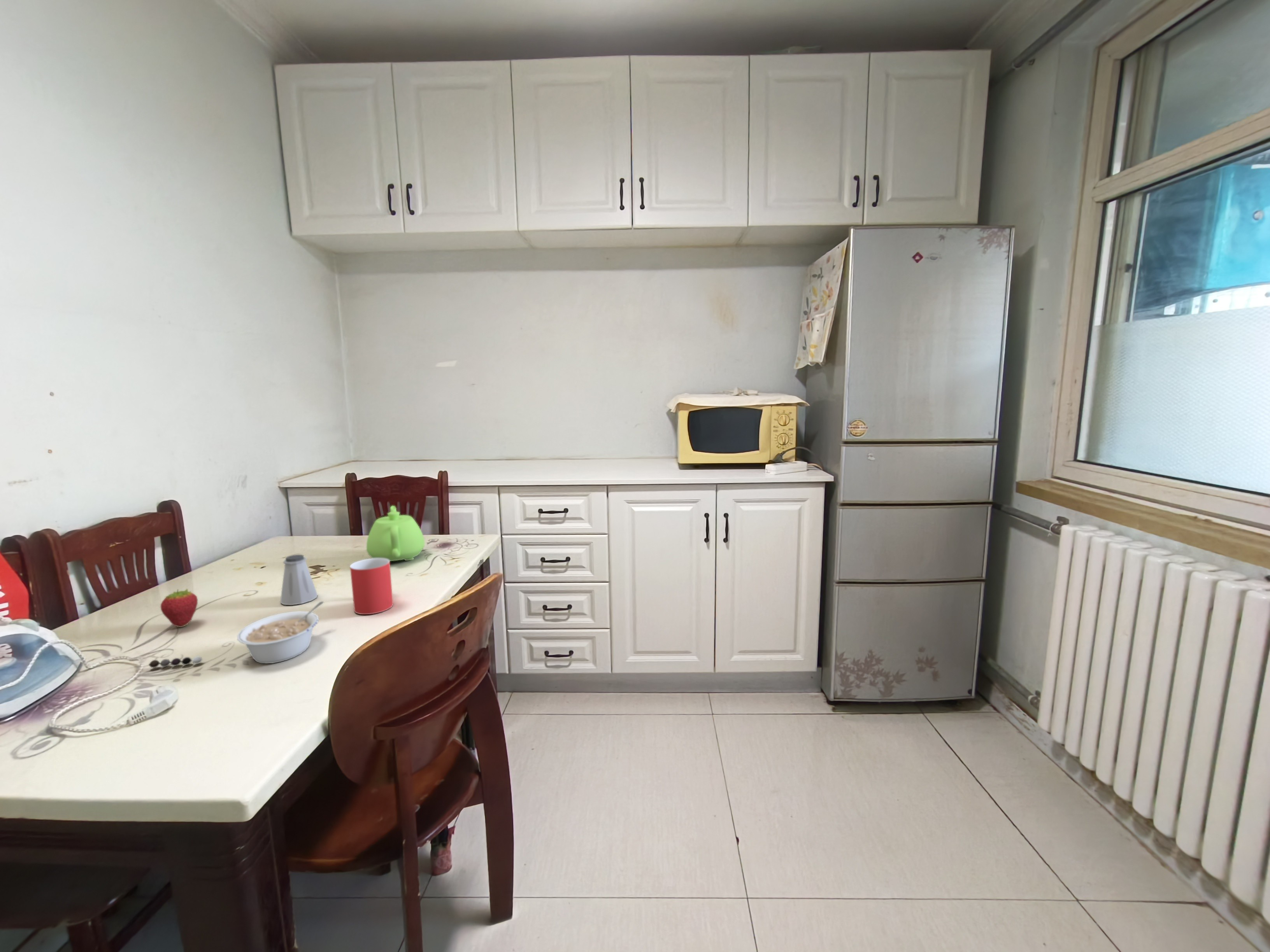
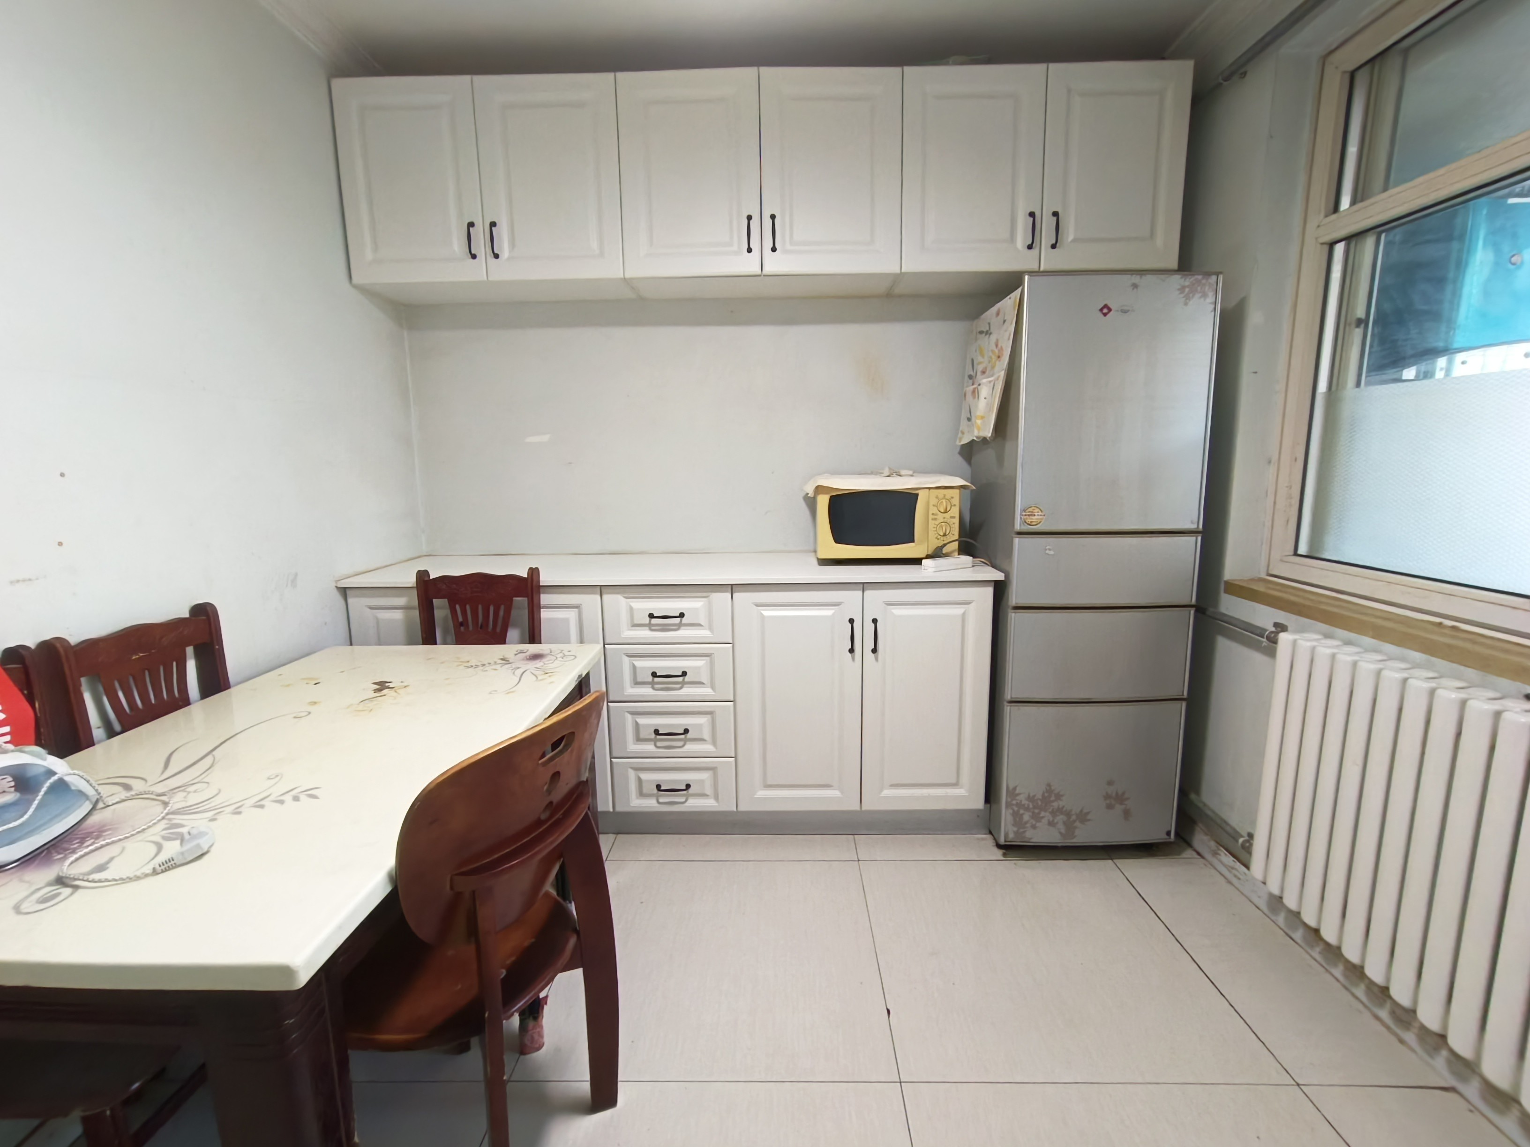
- saltshaker [280,554,318,605]
- legume [237,601,325,664]
- teapot [366,505,425,562]
- fruit [160,588,198,628]
- mug [349,558,393,615]
- pepper shaker [148,656,203,668]
